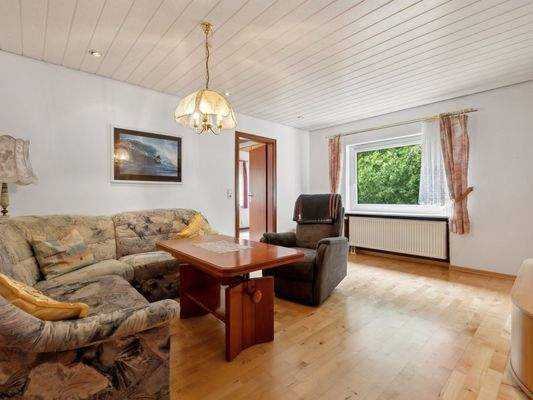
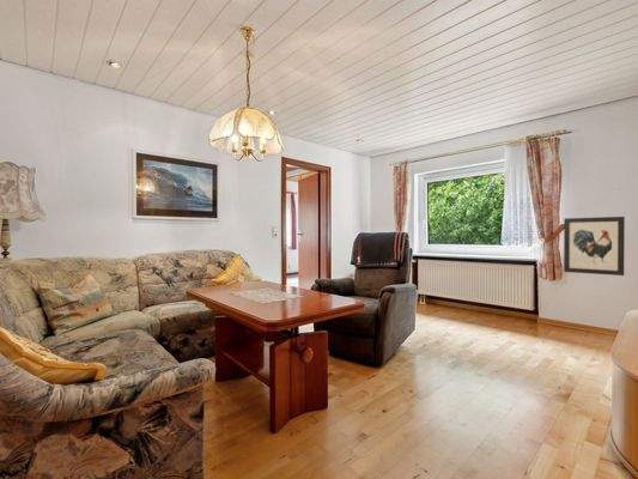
+ wall art [563,216,626,277]
